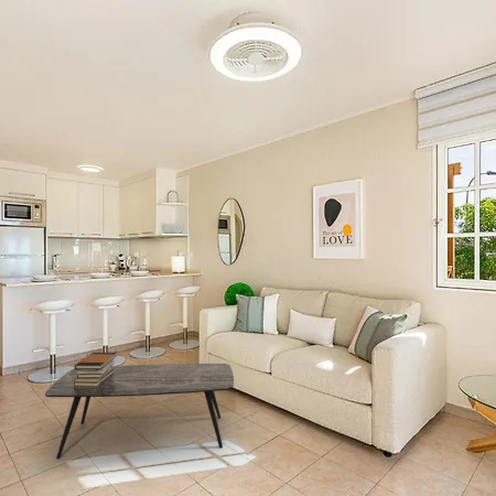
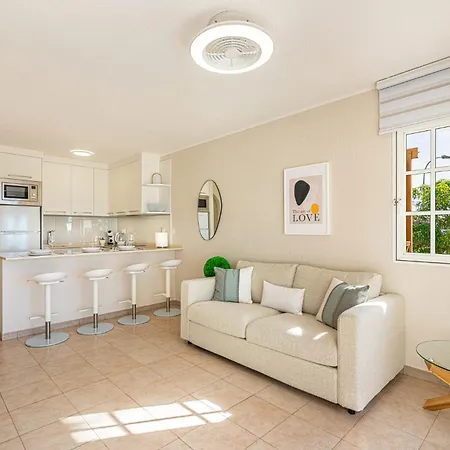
- book stack [73,352,118,387]
- coffee table [44,363,235,460]
